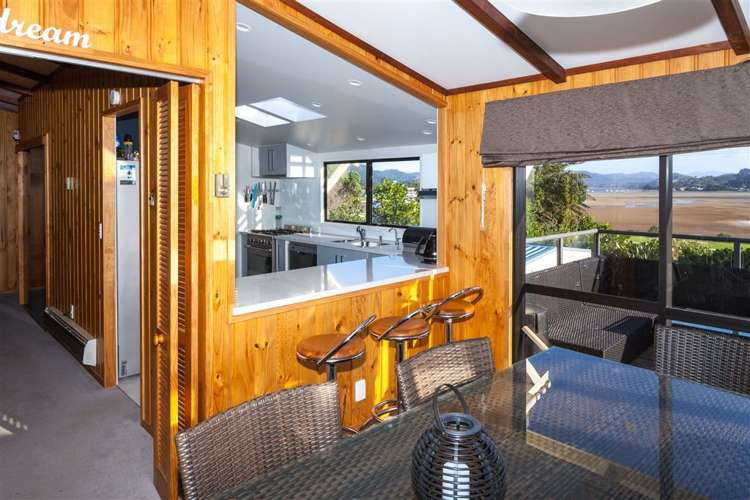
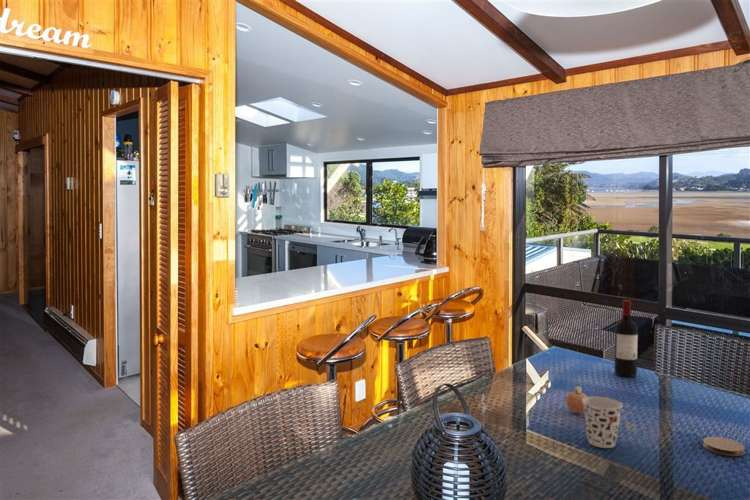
+ fruit [565,385,588,414]
+ coaster [702,436,746,457]
+ cup [582,395,624,449]
+ wine bottle [614,299,639,378]
